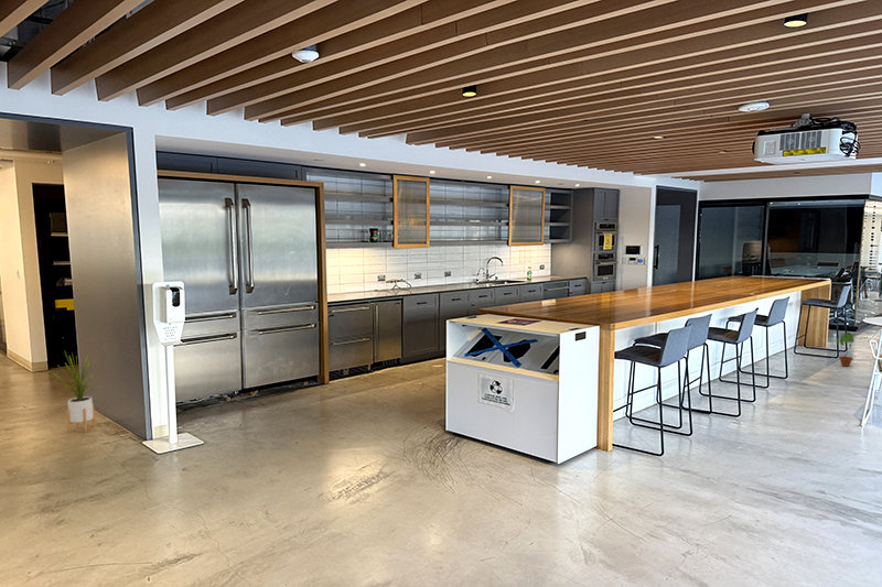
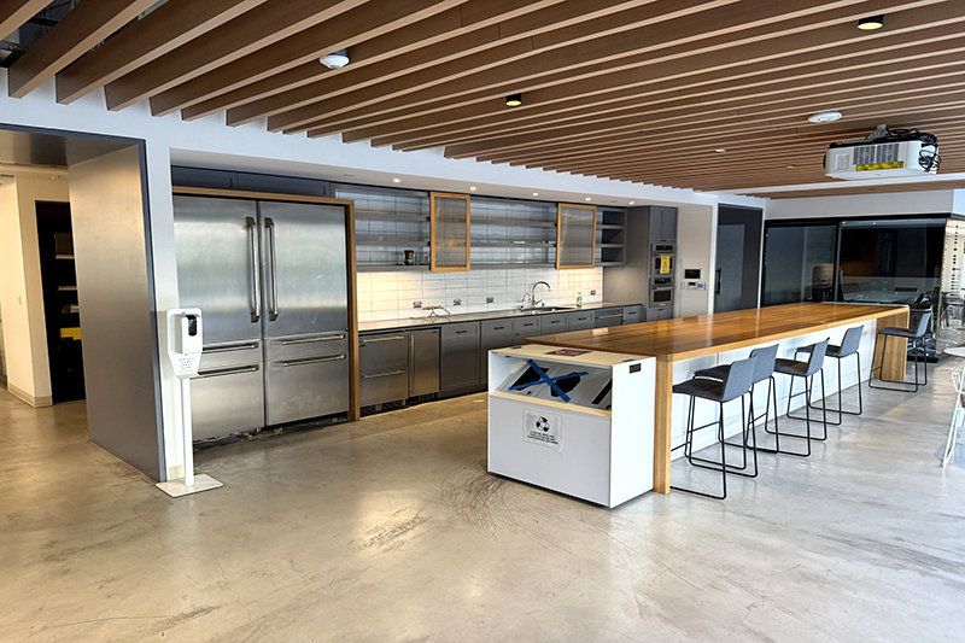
- house plant [52,349,103,434]
- potted plant [836,331,857,368]
